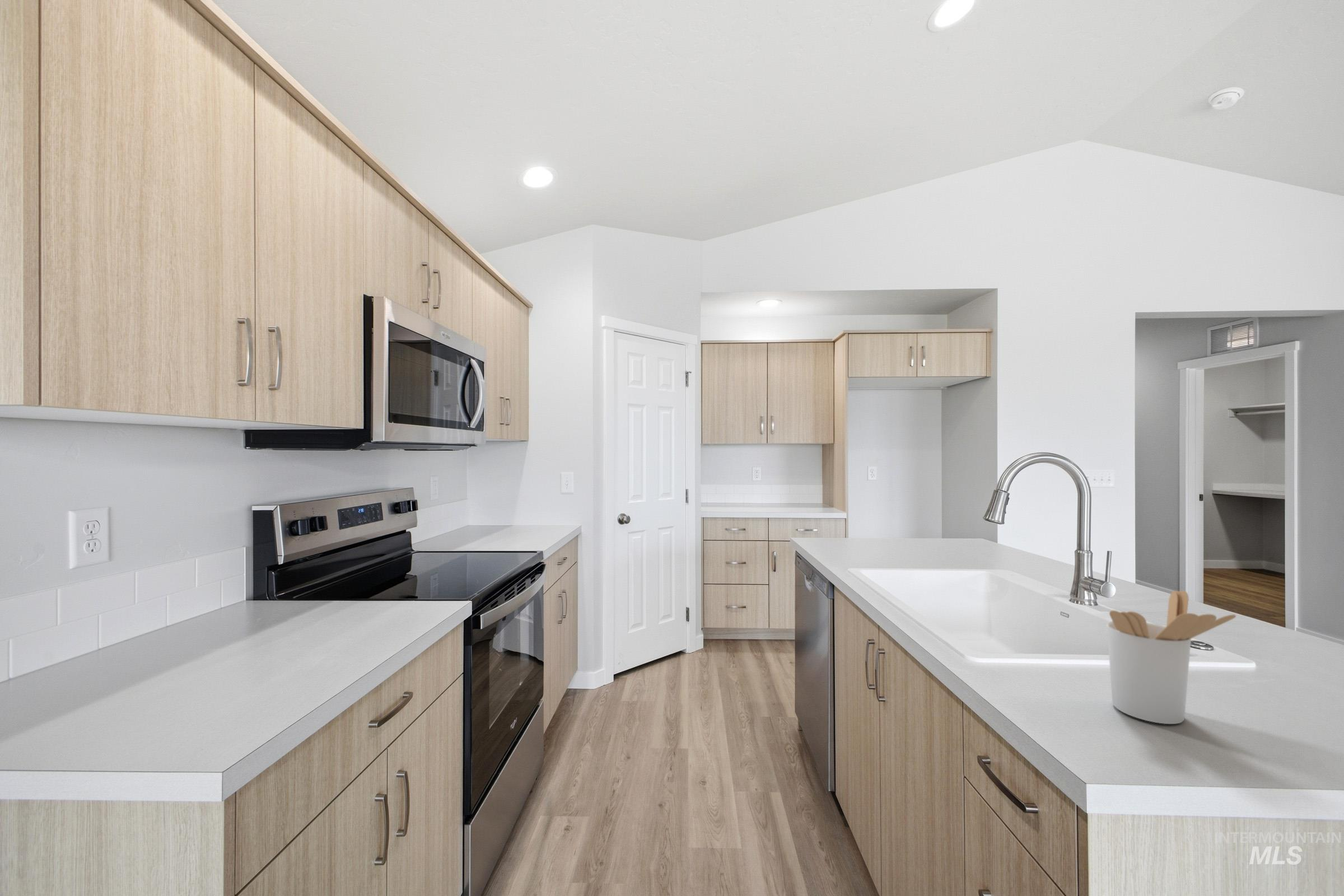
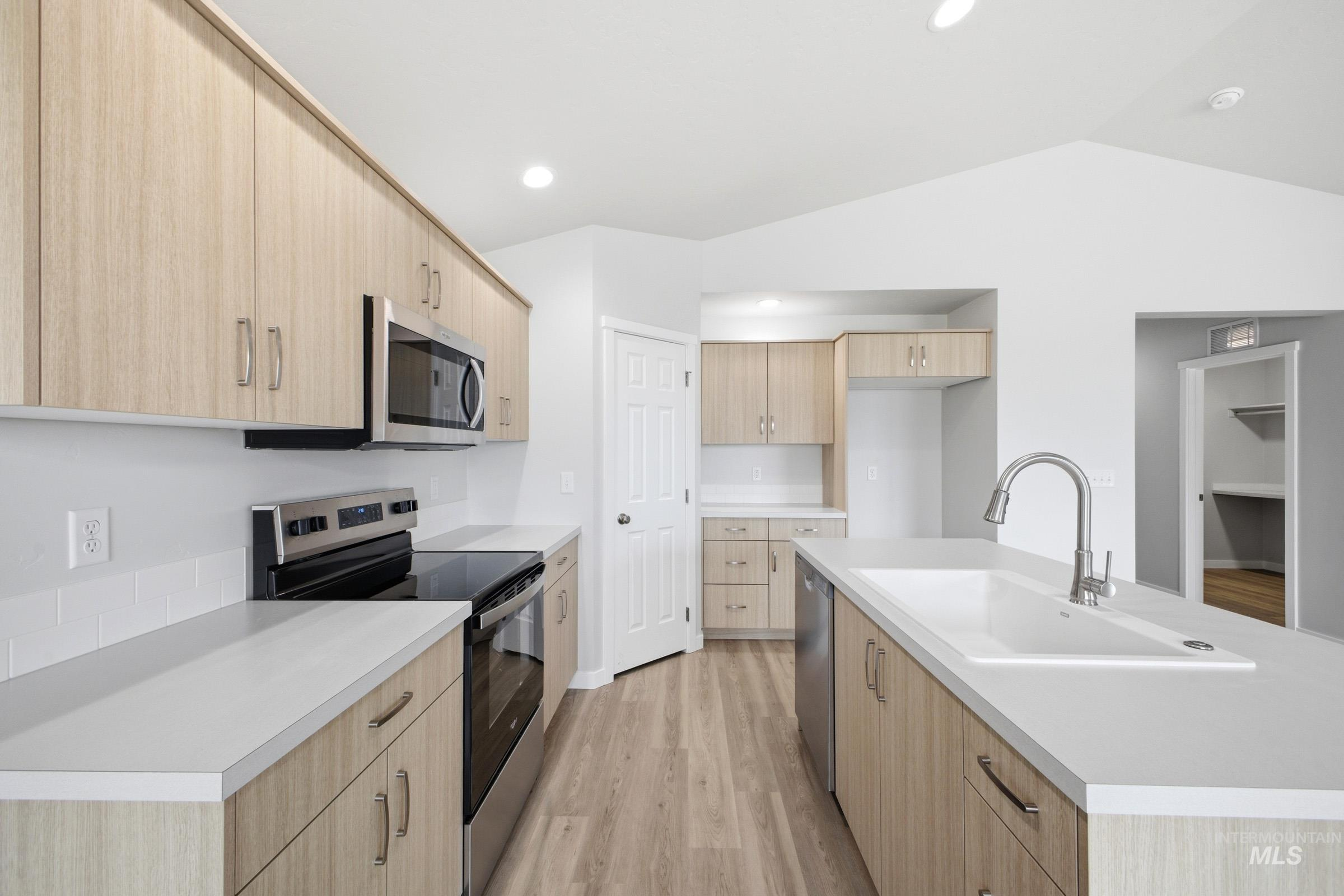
- utensil holder [1106,590,1237,725]
